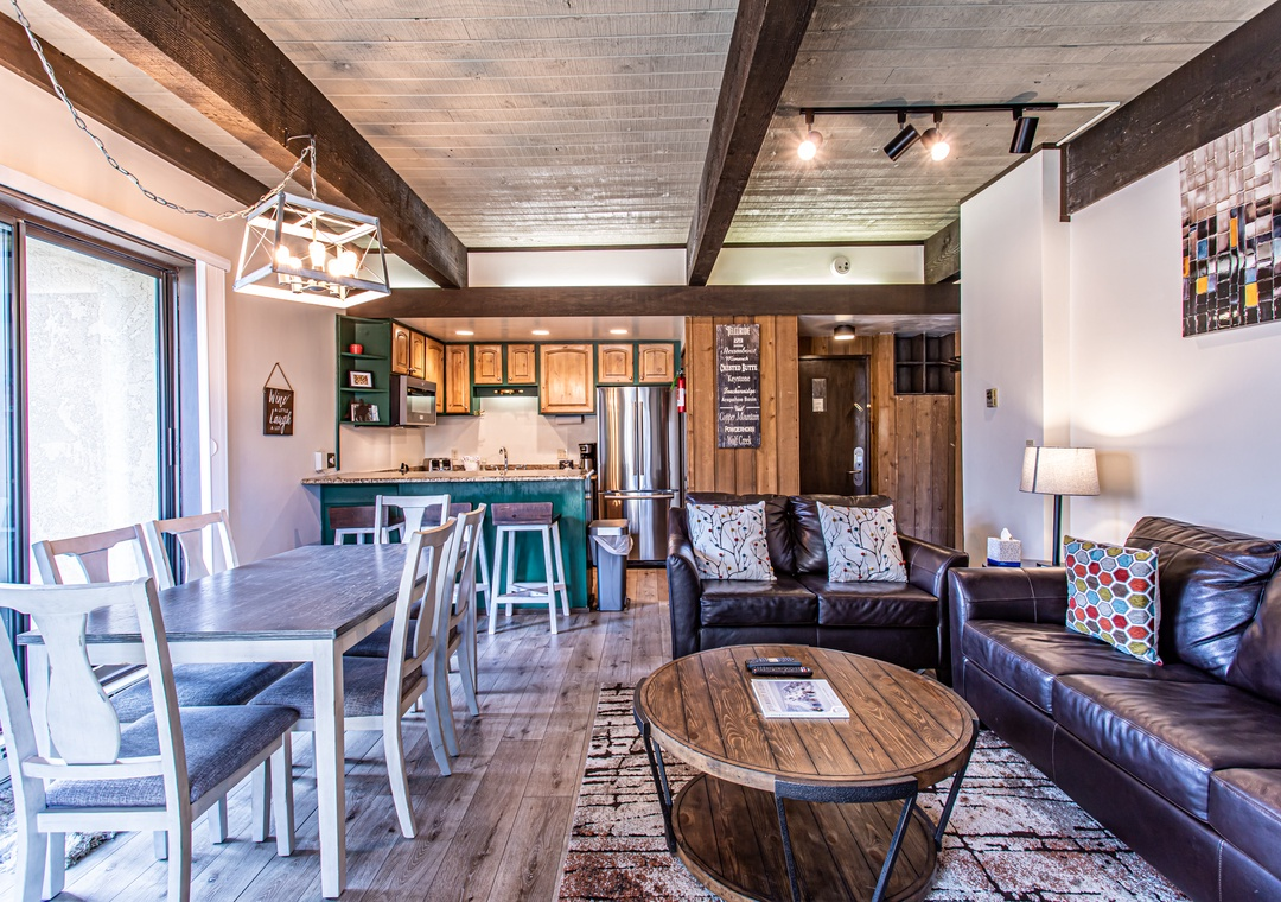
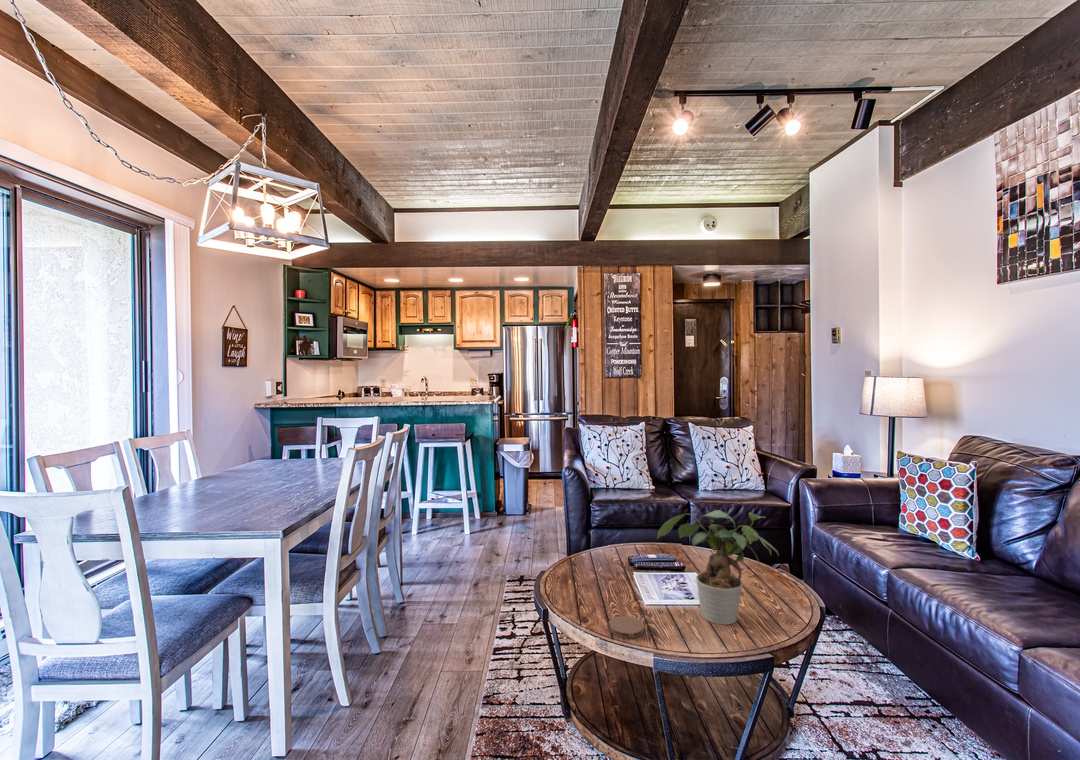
+ potted plant [656,509,780,626]
+ coaster [608,615,645,639]
